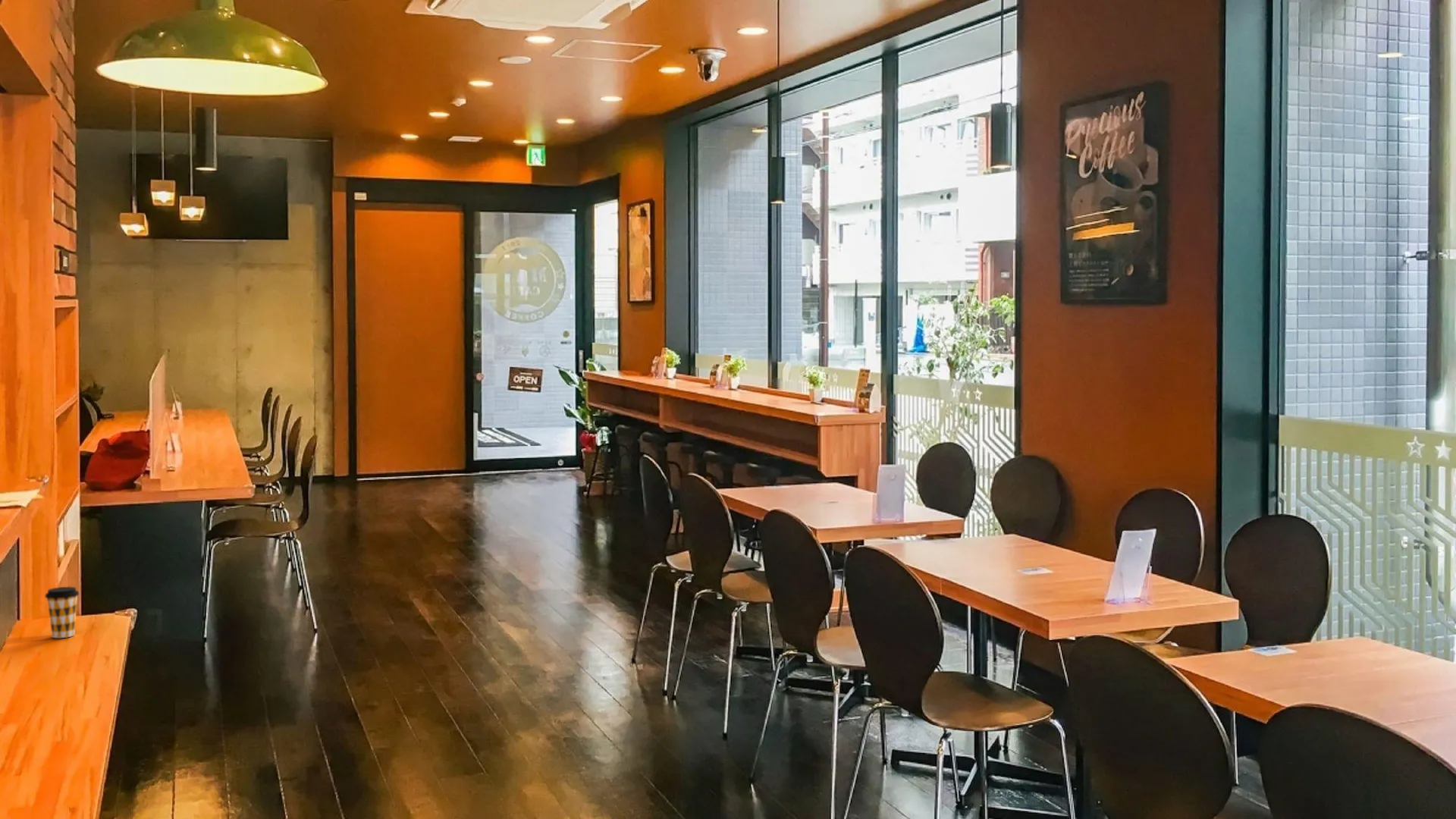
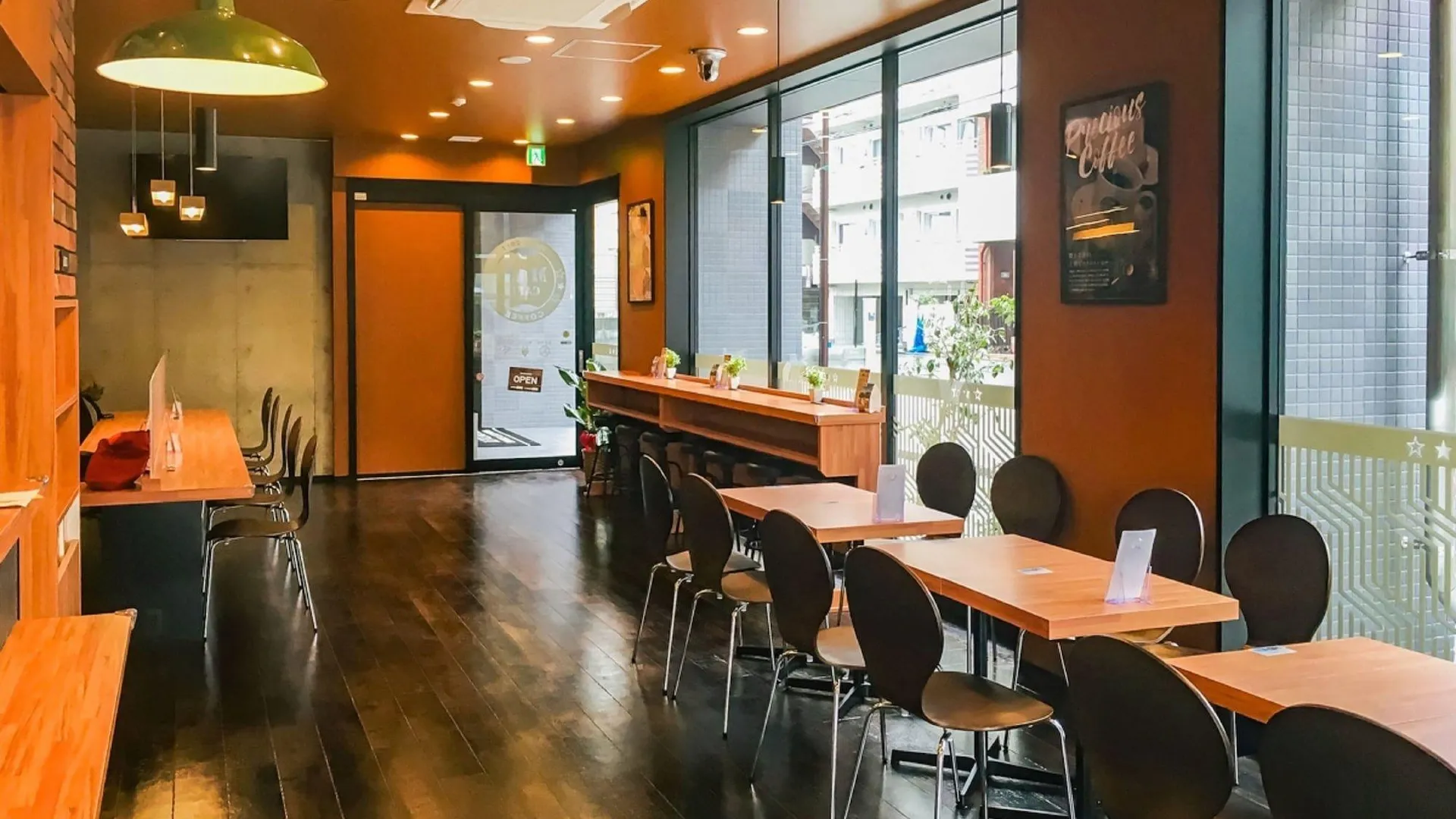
- coffee cup [44,586,80,639]
